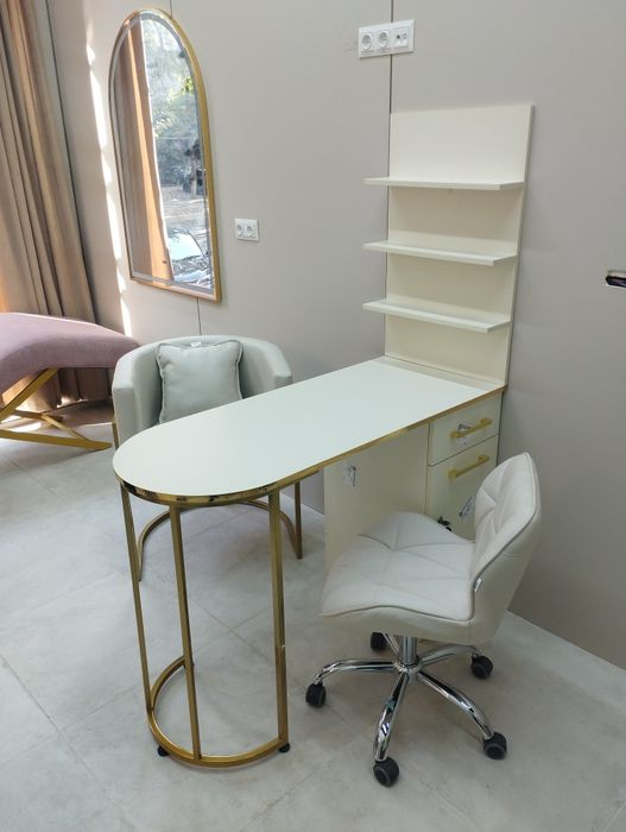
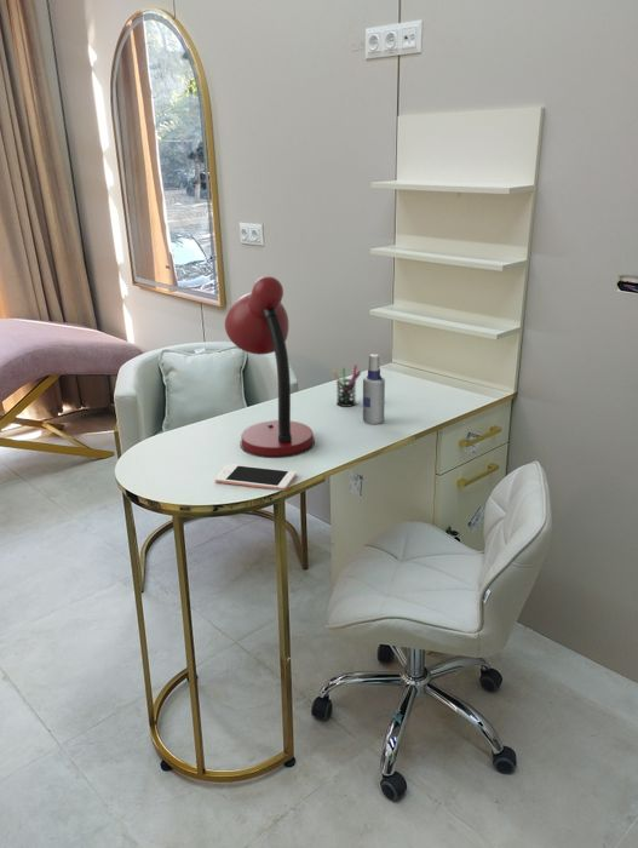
+ spray bottle [362,353,386,425]
+ cell phone [214,463,298,492]
+ desk lamp [224,275,316,459]
+ pen holder [332,363,362,408]
